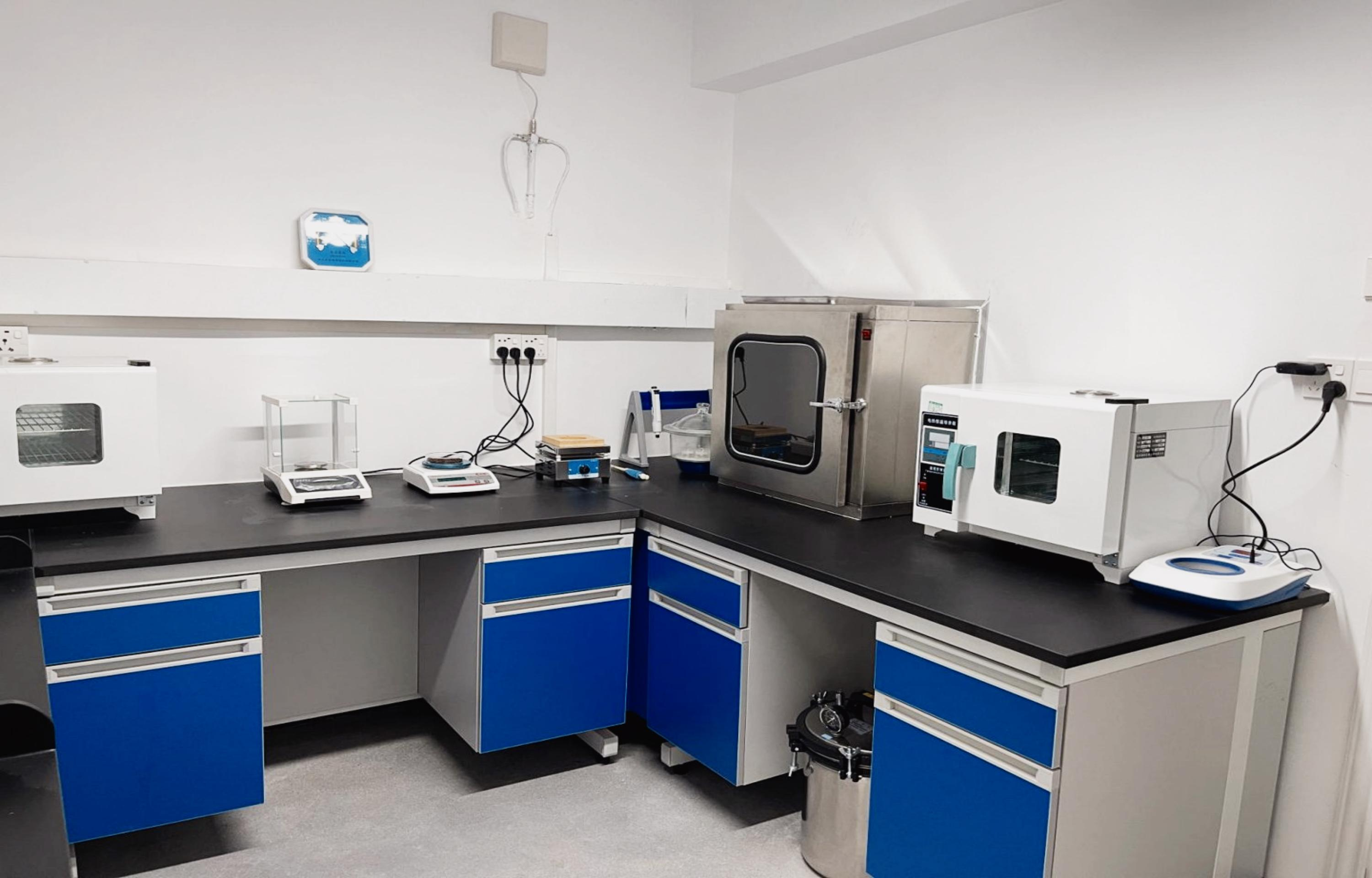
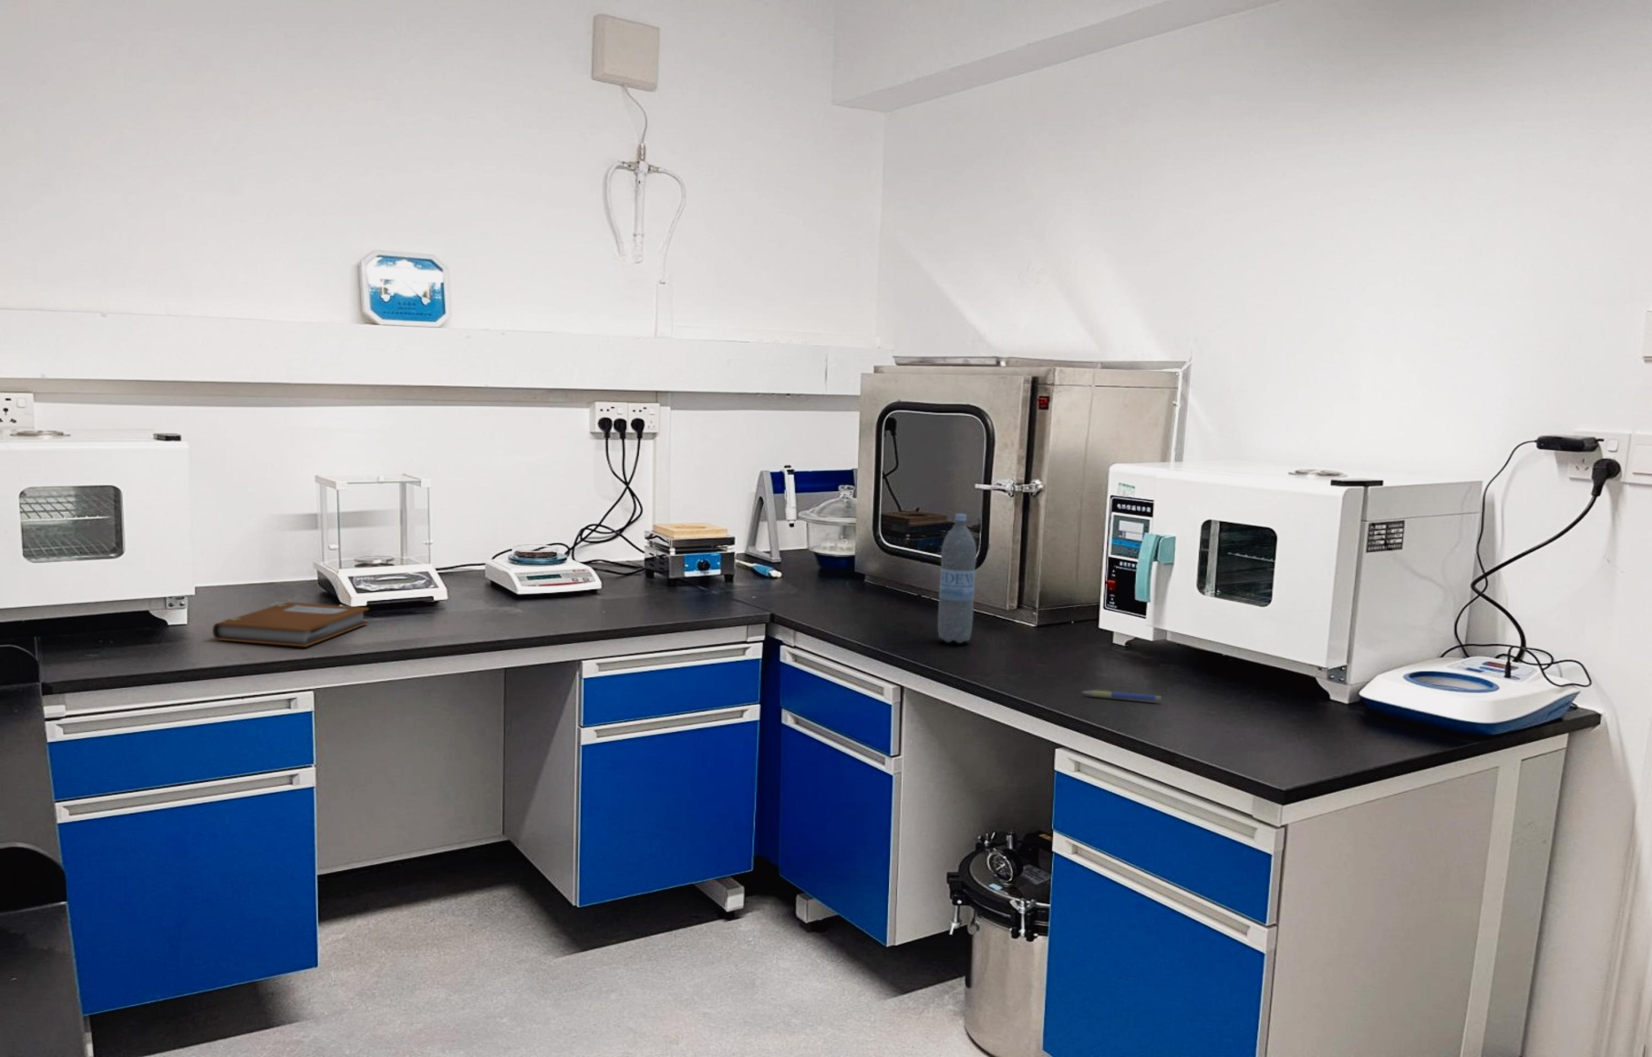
+ water bottle [937,513,977,644]
+ pen [1081,690,1162,702]
+ notebook [212,602,370,648]
